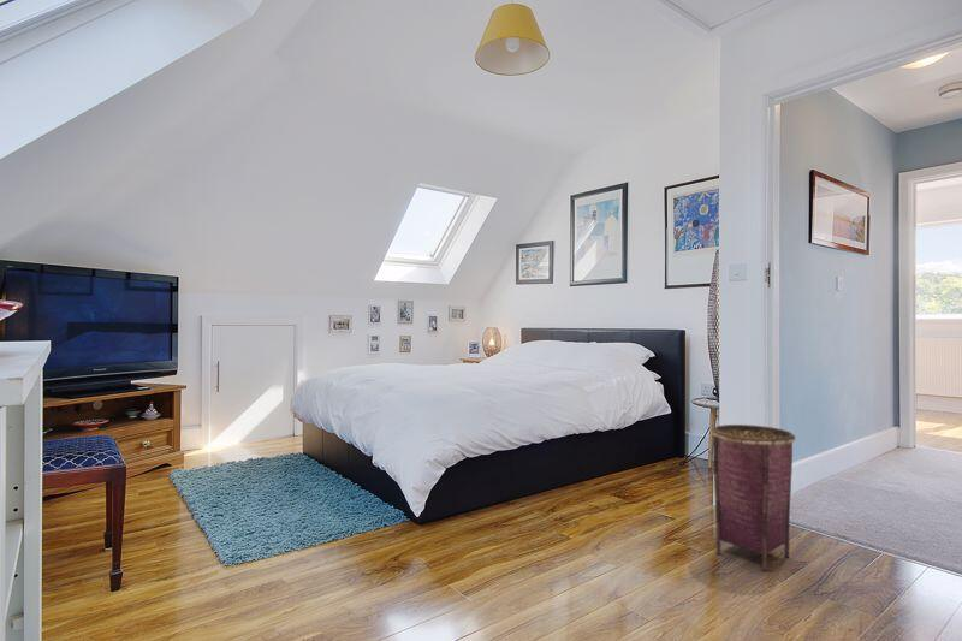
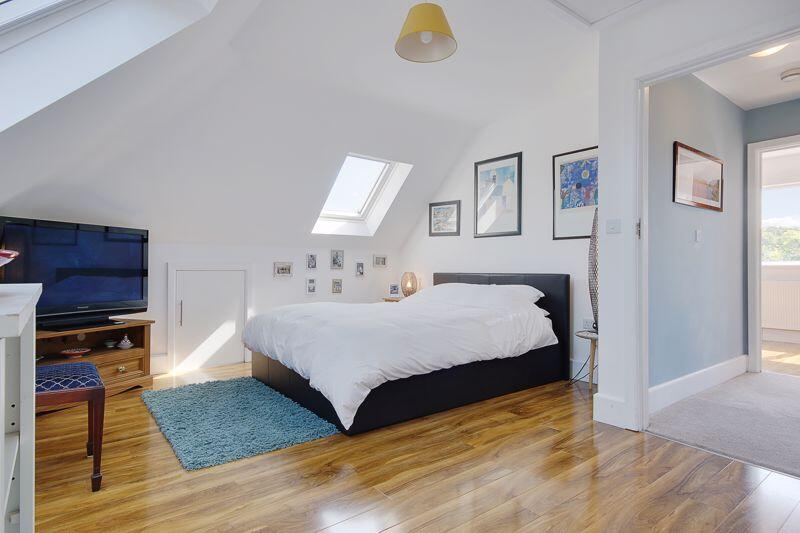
- woven basket [711,423,796,571]
